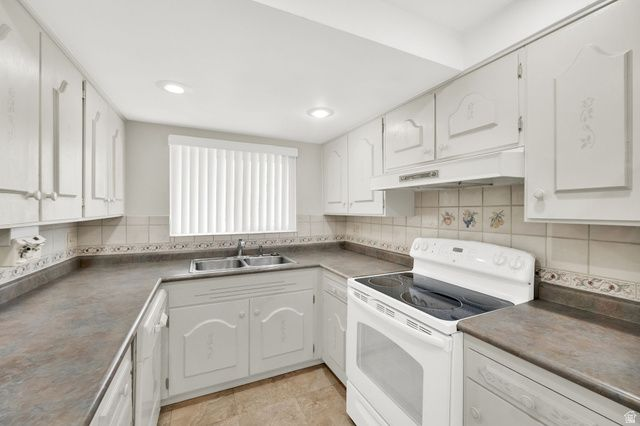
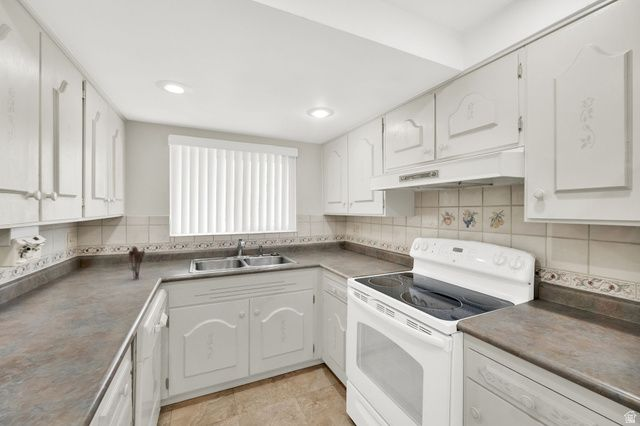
+ utensil holder [128,246,146,280]
